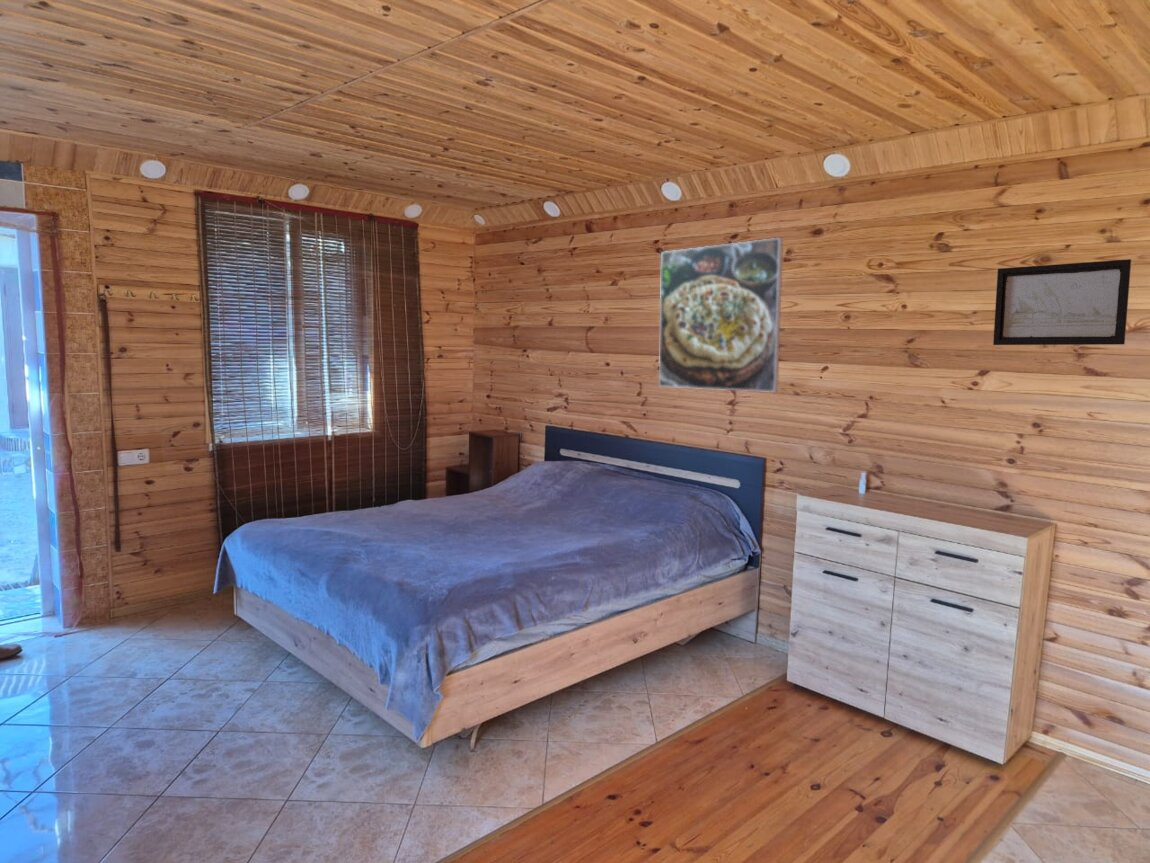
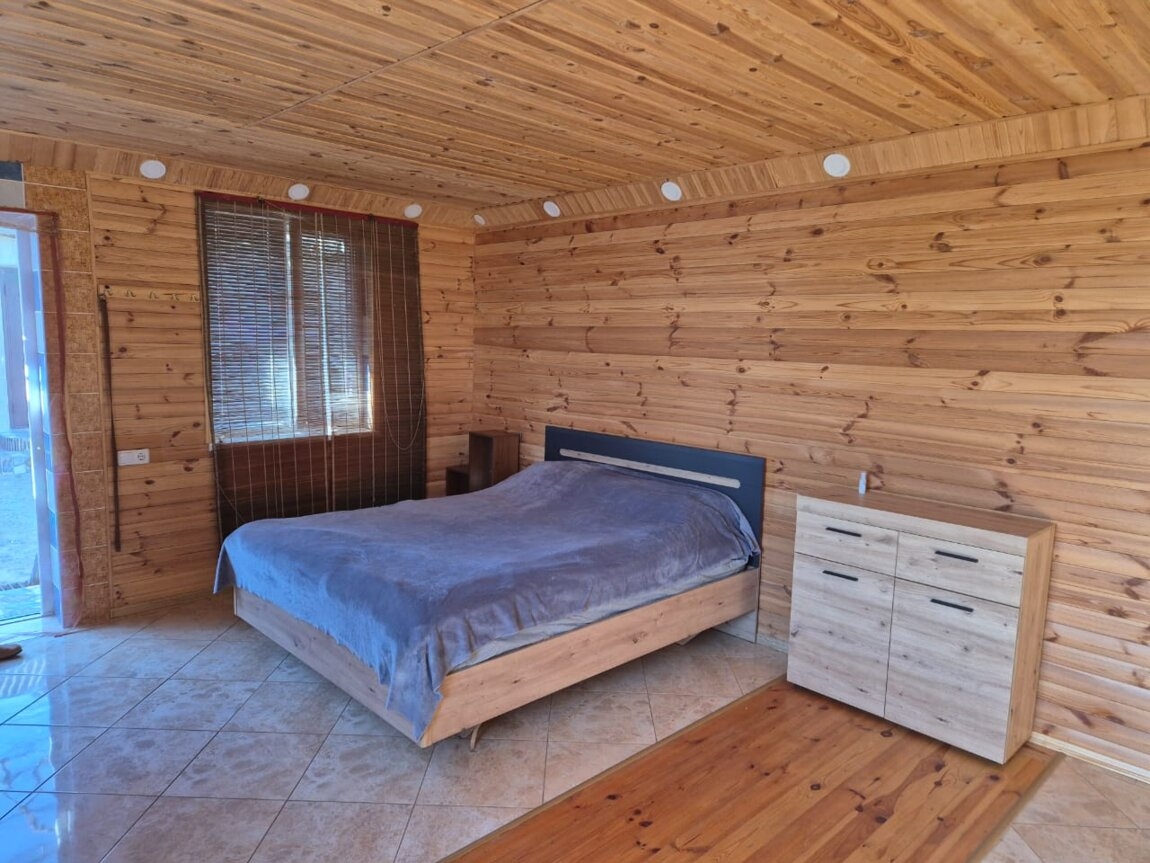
- wall art [992,258,1132,346]
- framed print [658,237,784,393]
